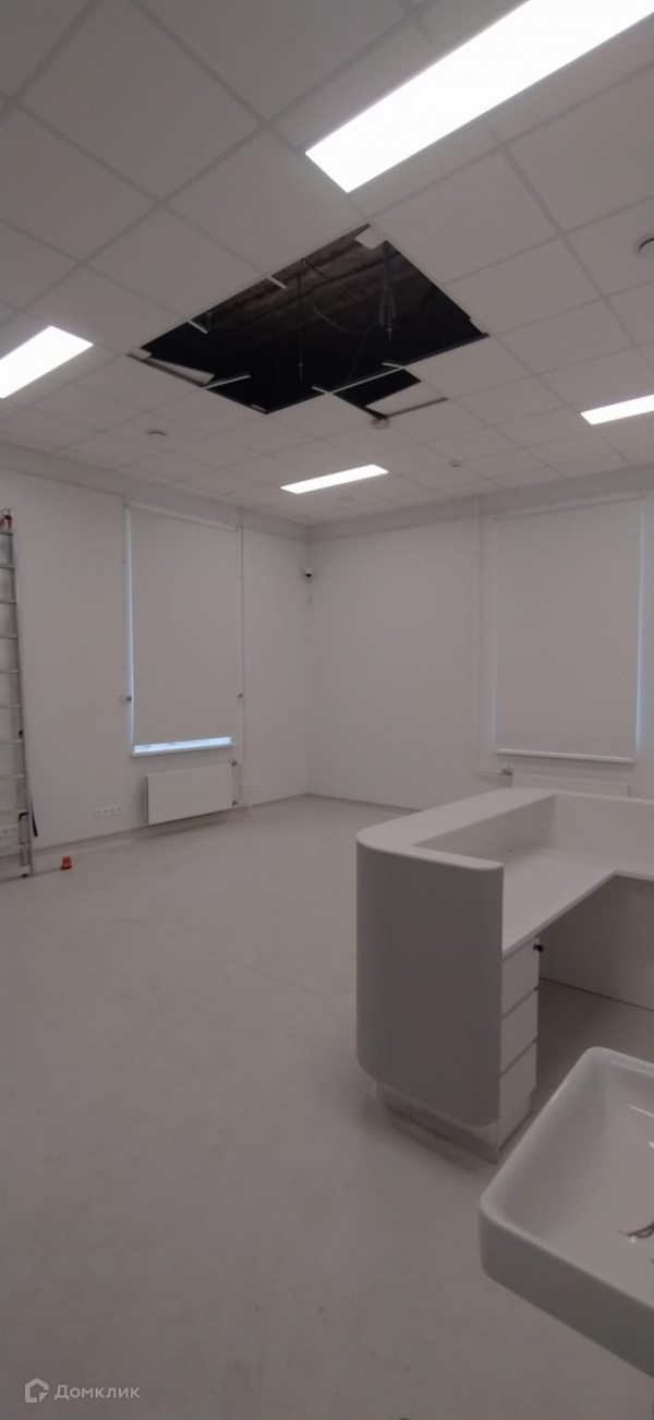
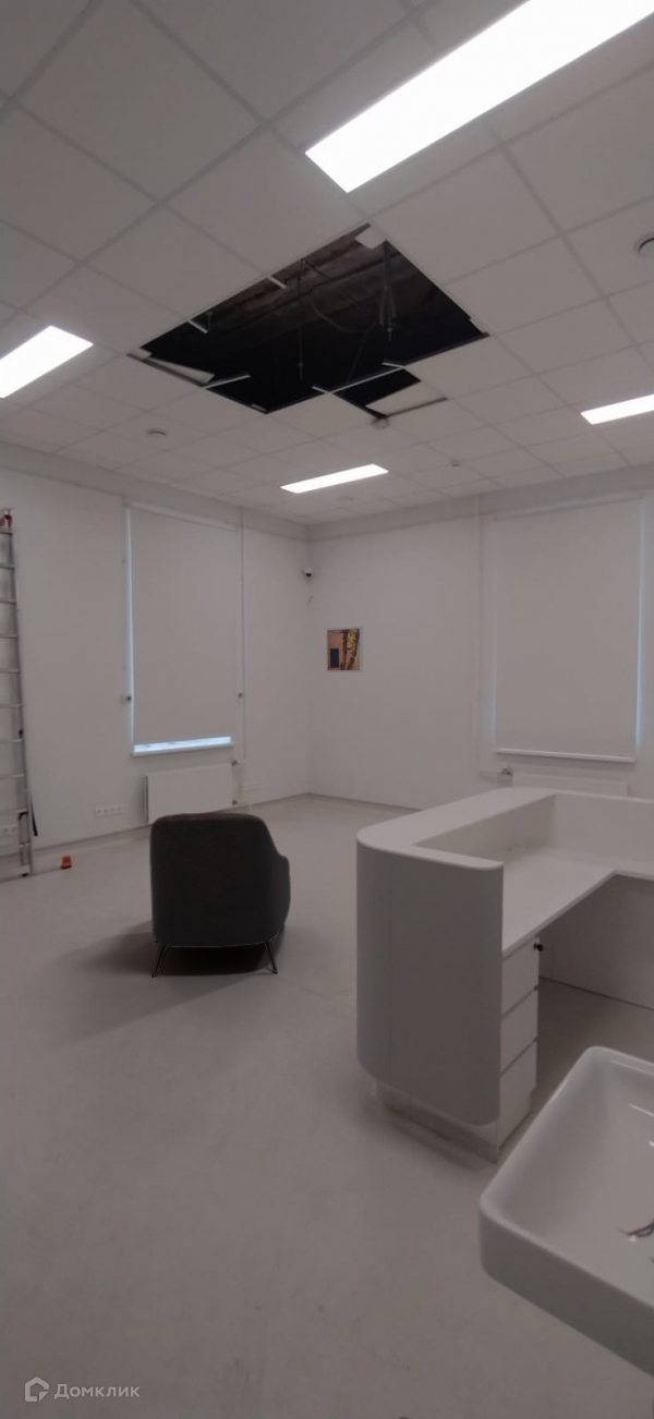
+ wall art [325,626,364,674]
+ armchair [148,812,292,979]
